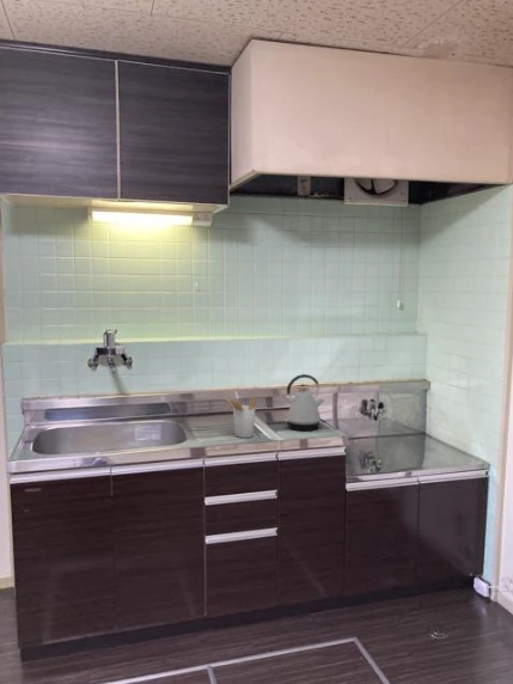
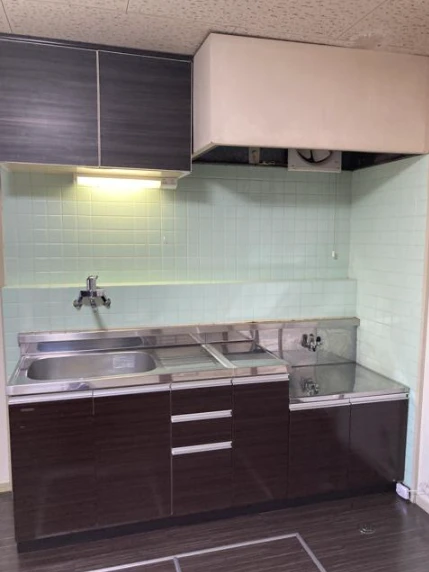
- kettle [282,373,325,432]
- utensil holder [226,395,258,439]
